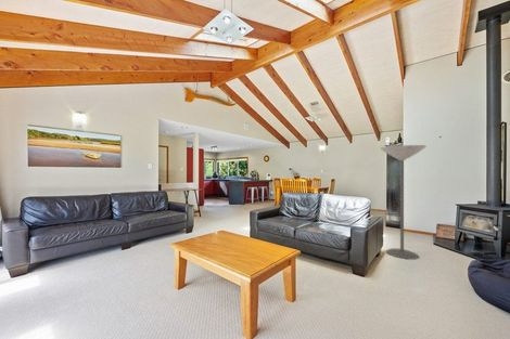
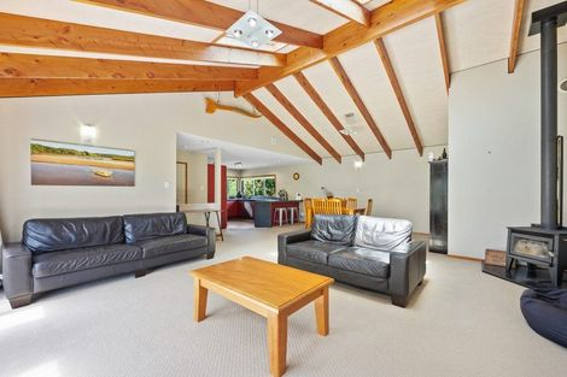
- floor lamp [380,144,428,261]
